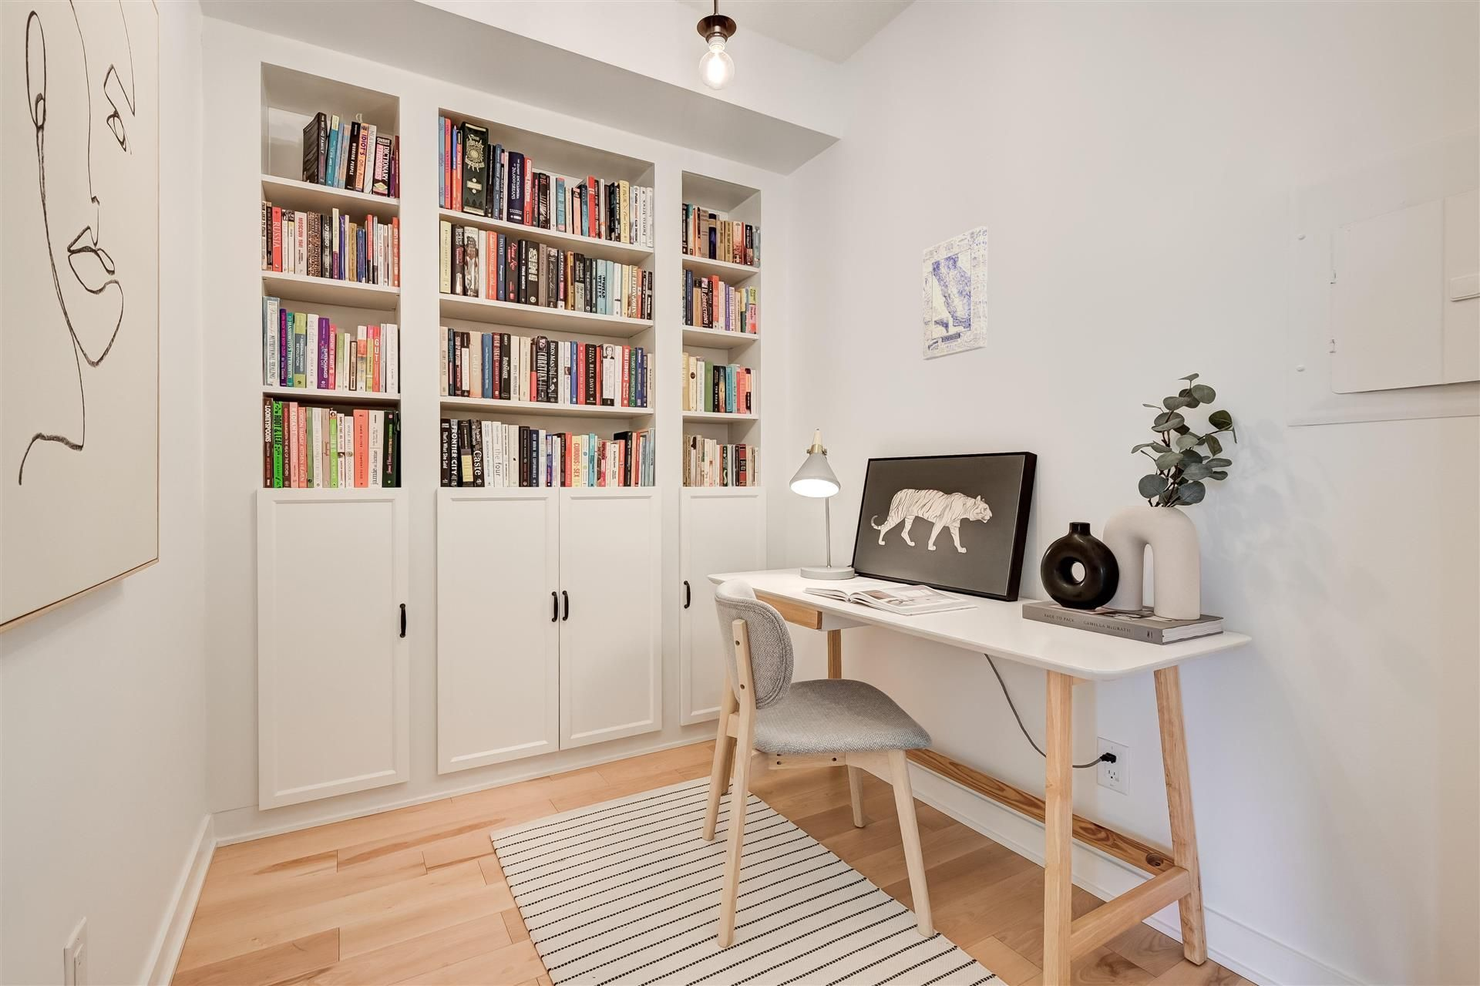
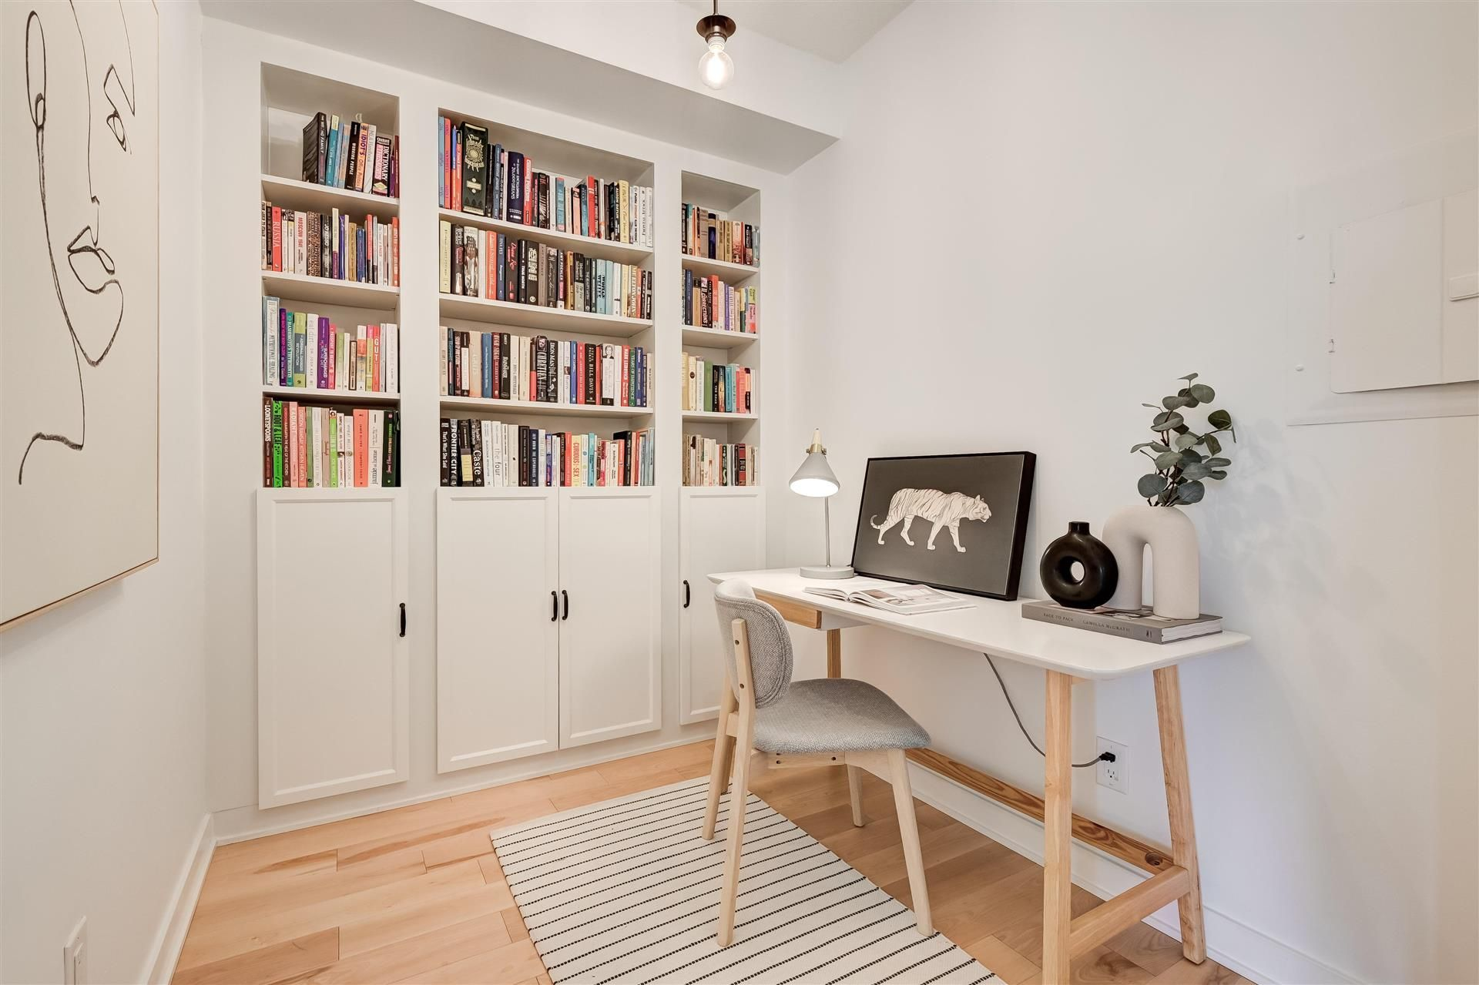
- wall art [922,226,988,361]
